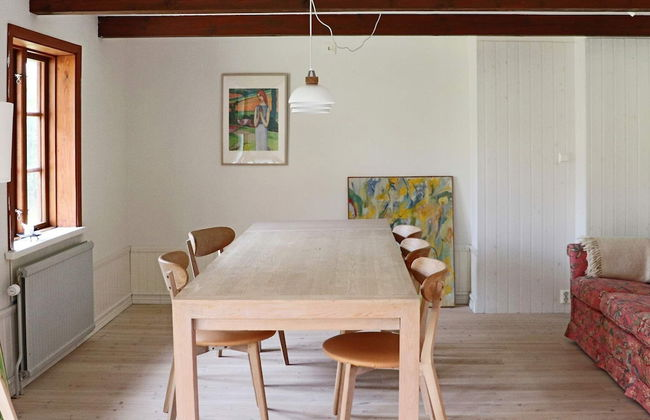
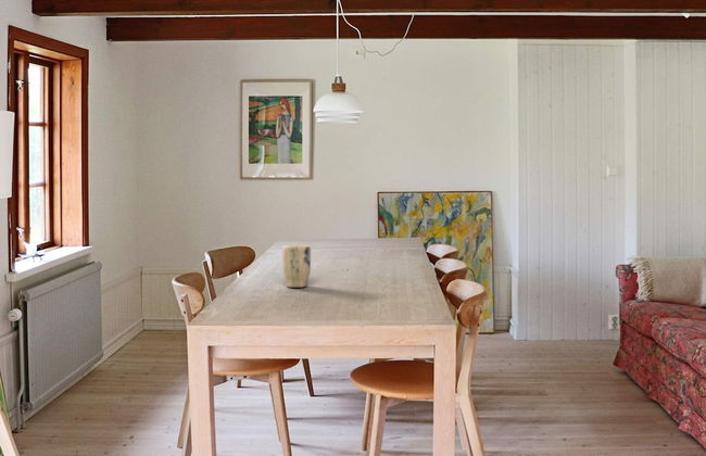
+ plant pot [281,244,312,289]
